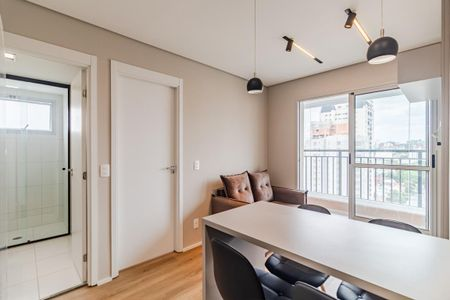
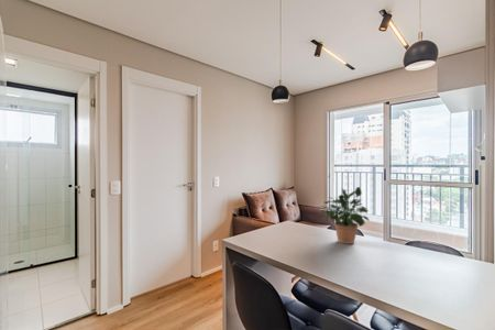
+ potted plant [315,186,371,245]
